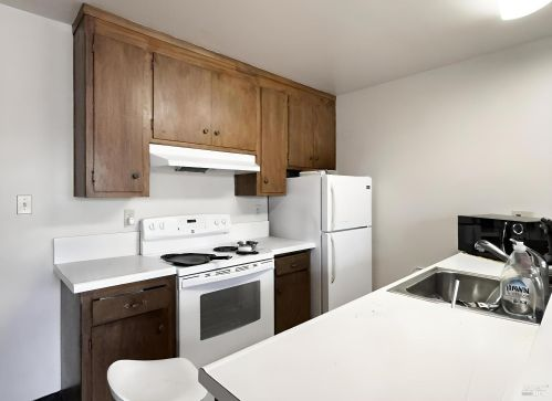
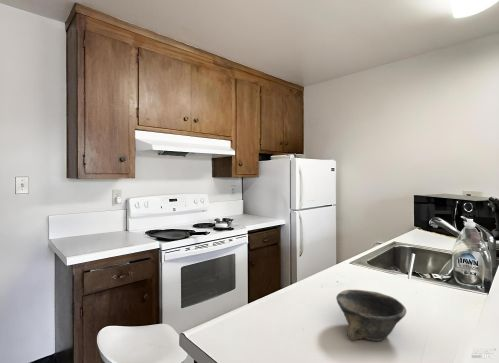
+ bowl [335,289,407,342]
